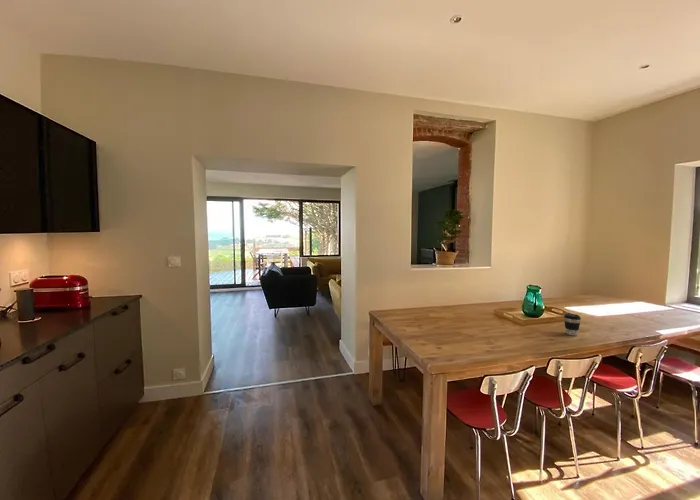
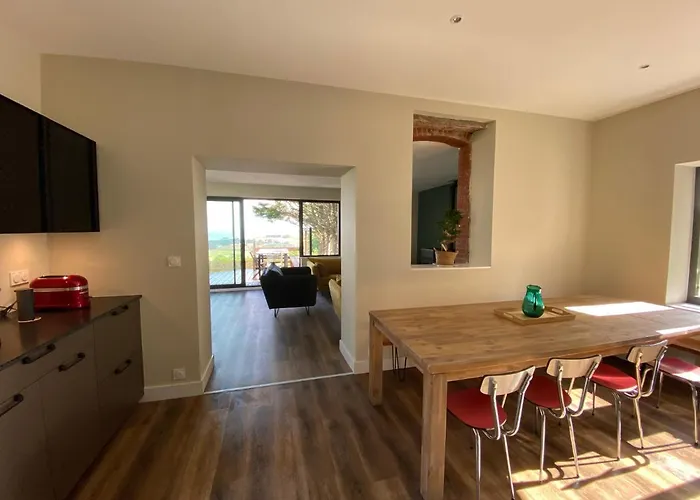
- coffee cup [563,313,582,337]
